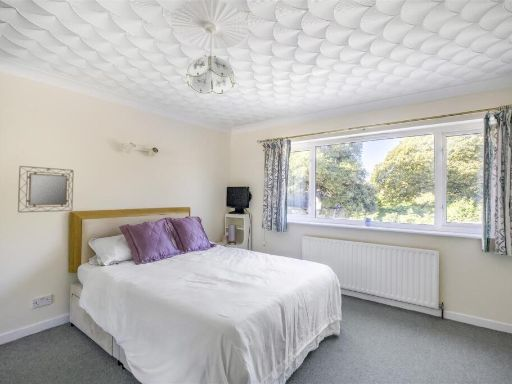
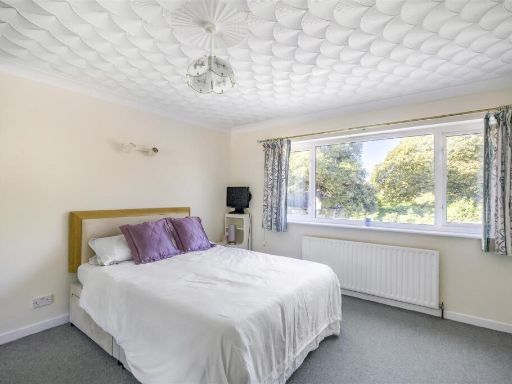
- home mirror [17,165,74,213]
